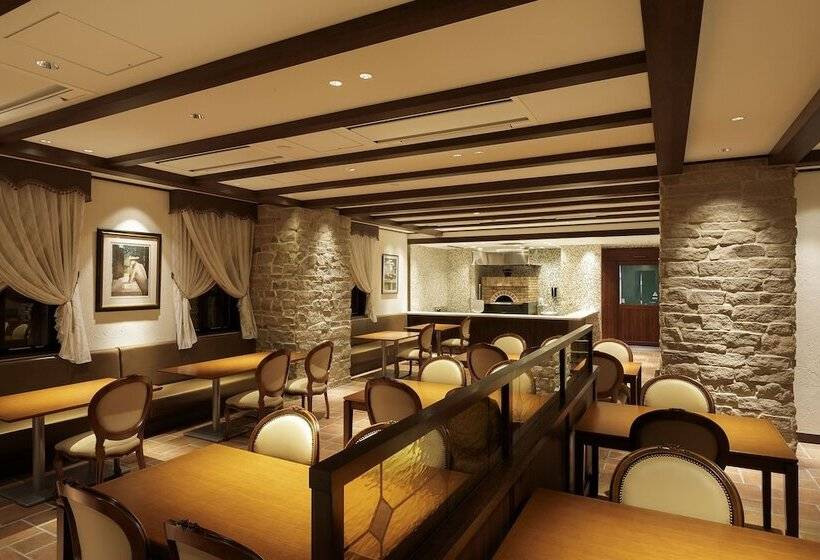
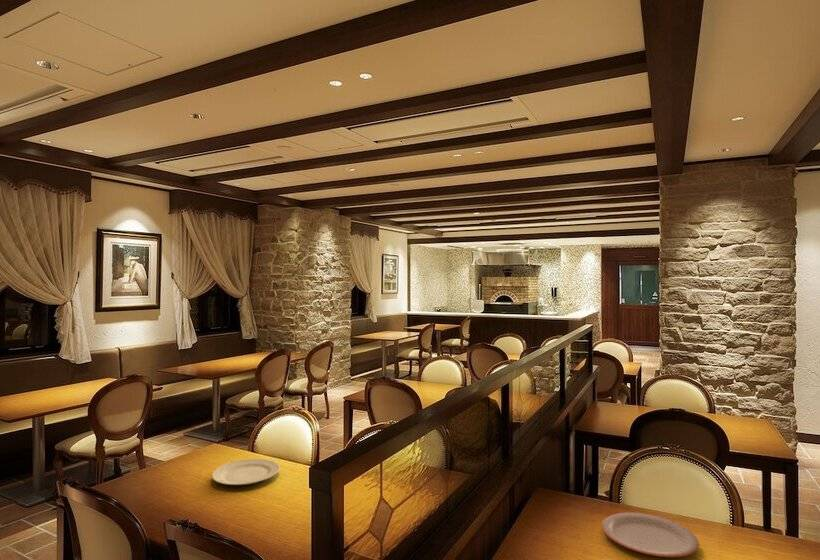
+ plate [601,511,700,558]
+ chinaware [211,458,281,486]
